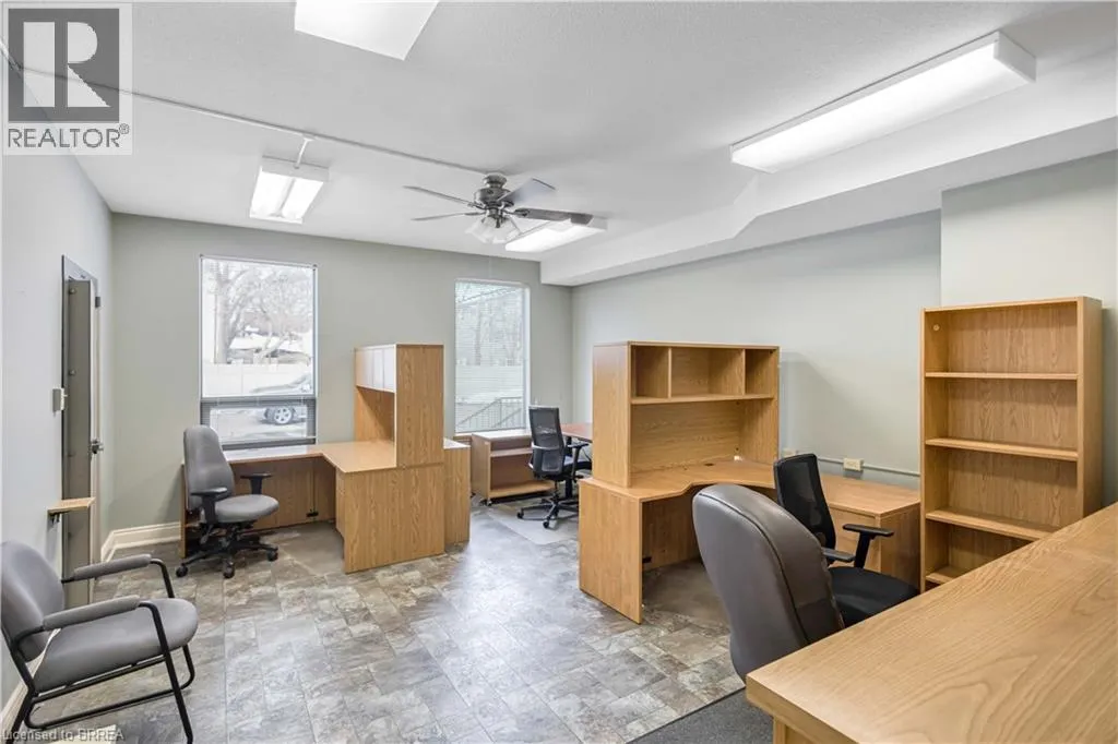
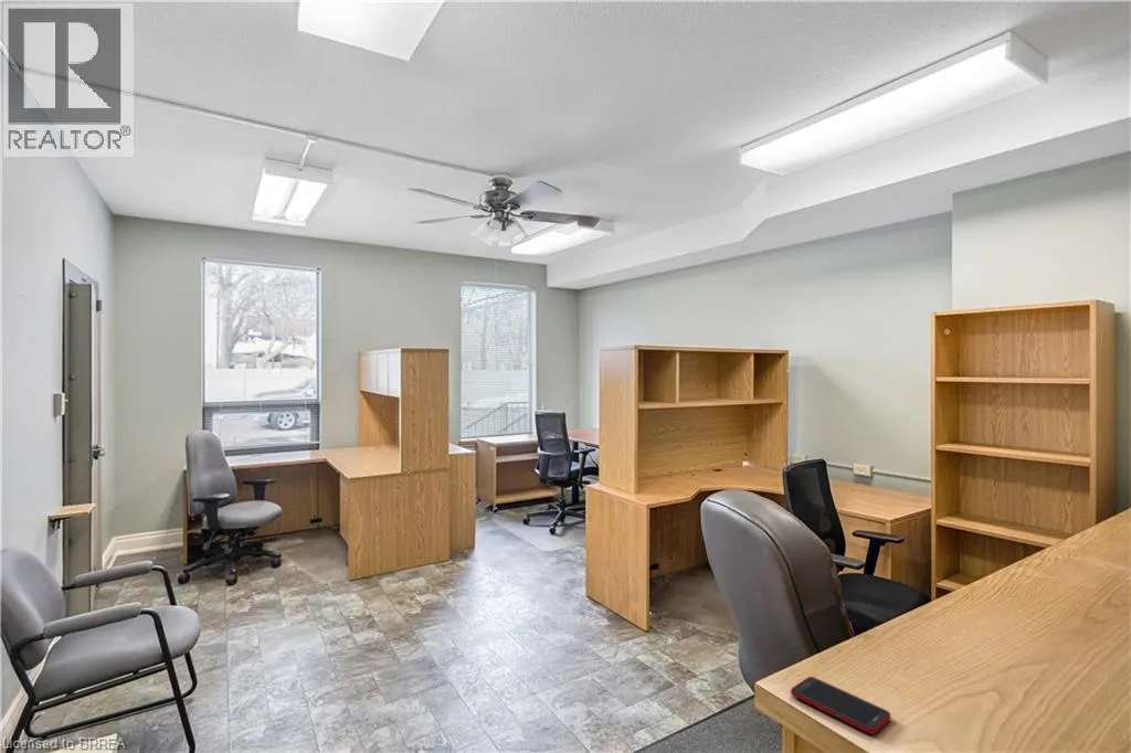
+ cell phone [790,676,891,735]
